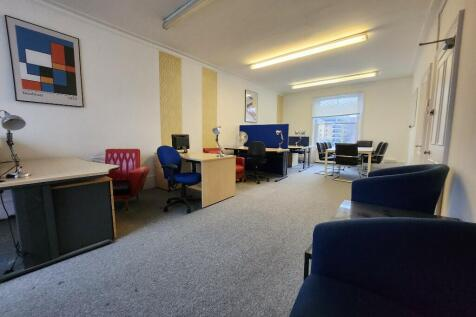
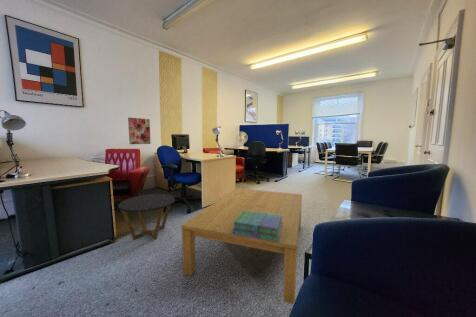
+ side table [117,193,176,241]
+ coffee table [180,187,303,305]
+ stack of books [232,210,283,242]
+ wall art [127,116,152,145]
